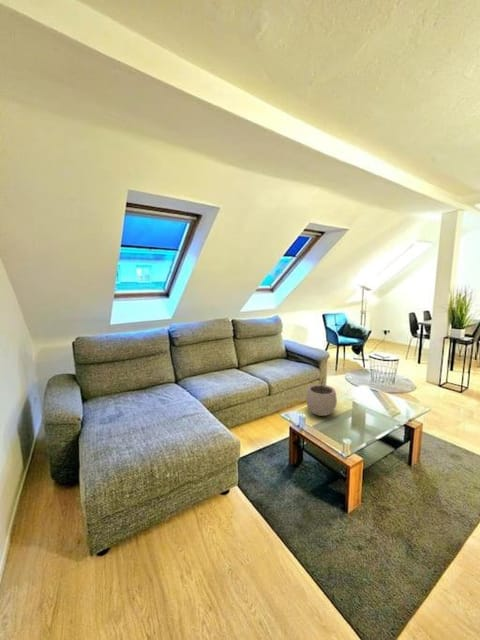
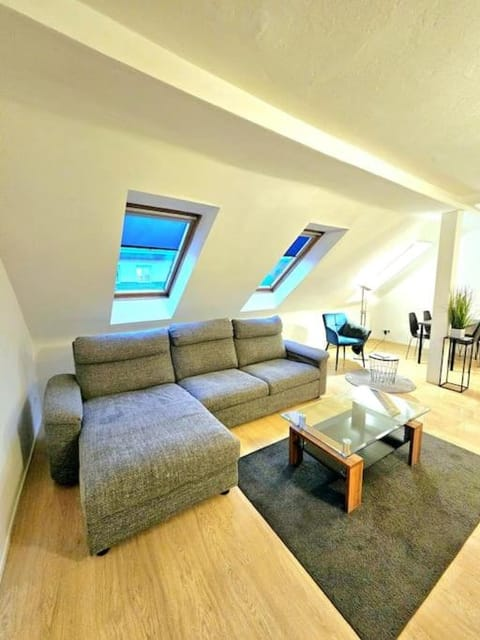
- plant pot [305,377,338,417]
